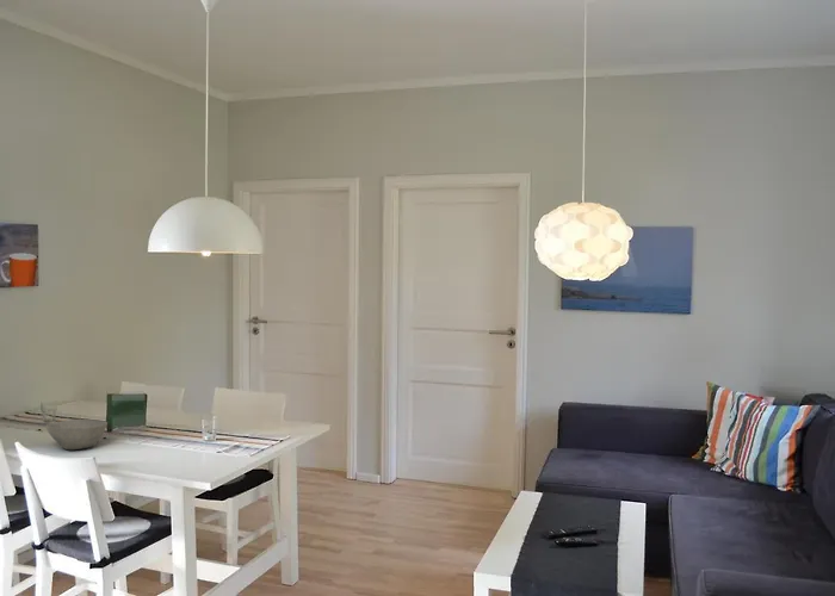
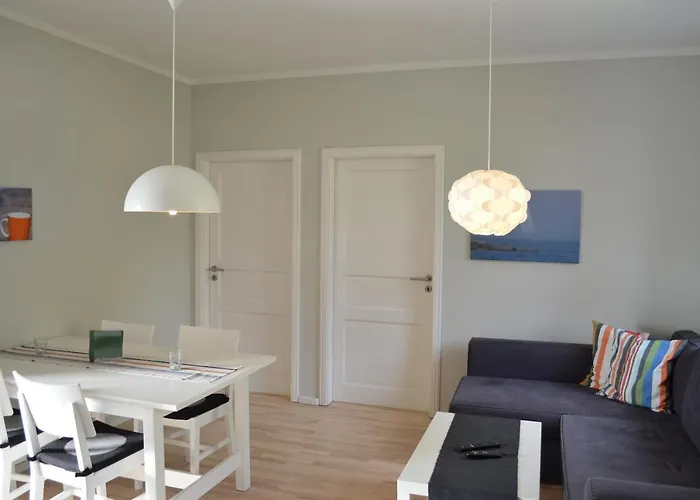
- bowl [44,418,109,451]
